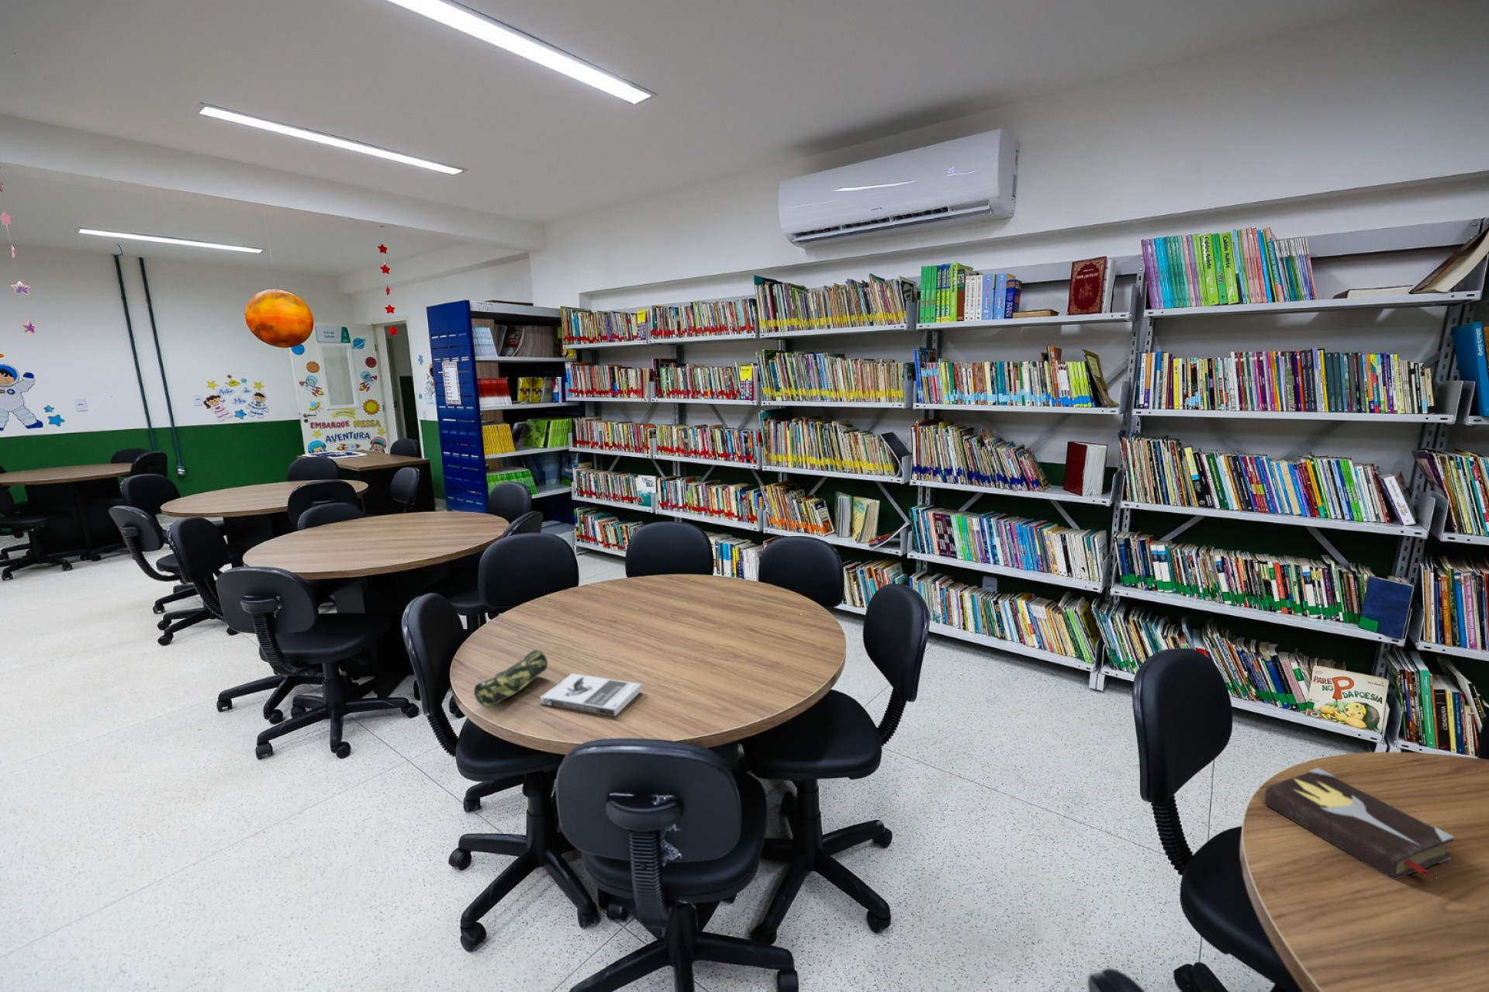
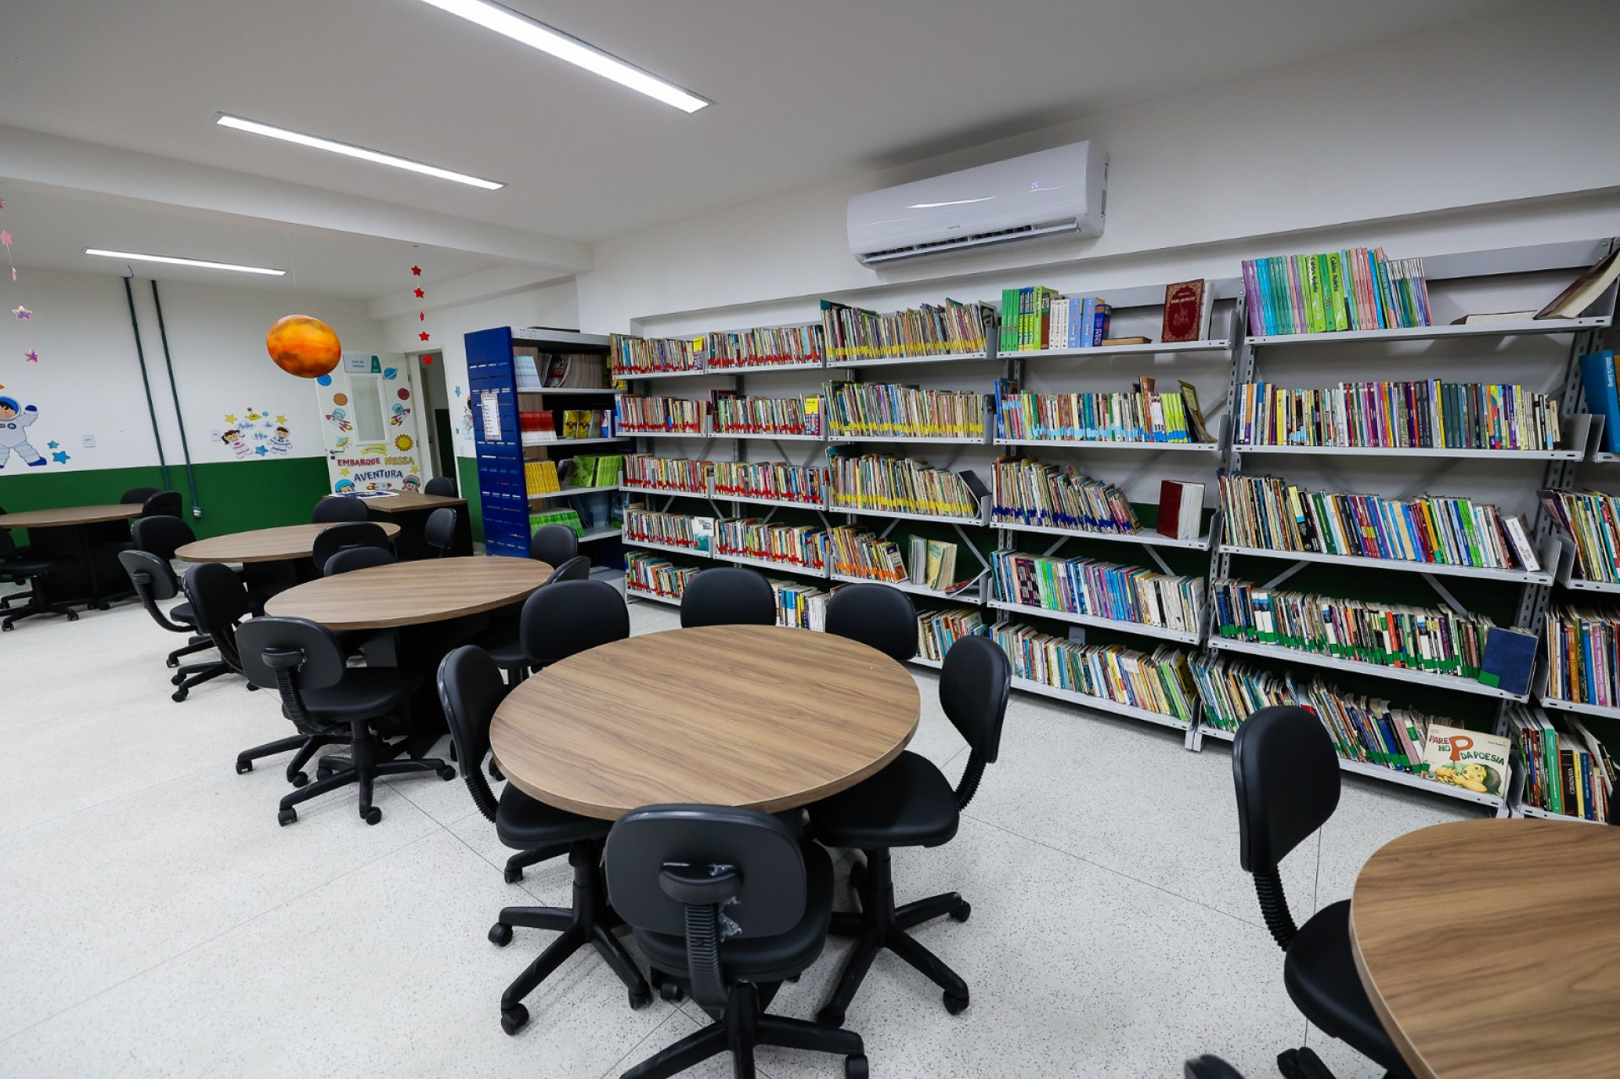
- hardback book [1264,767,1455,881]
- pencil case [473,649,548,709]
- book [539,672,643,717]
